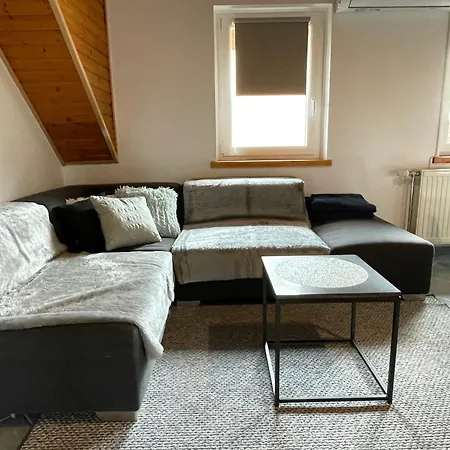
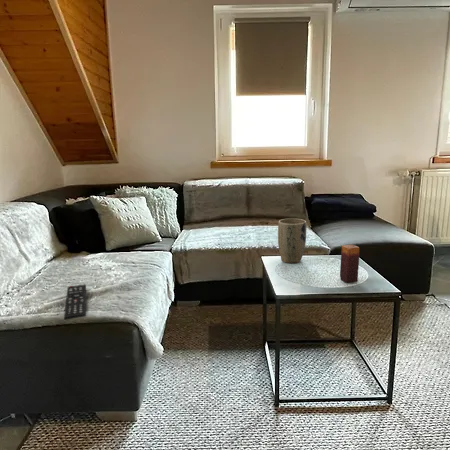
+ plant pot [277,217,307,264]
+ remote control [63,283,87,321]
+ candle [339,244,360,284]
